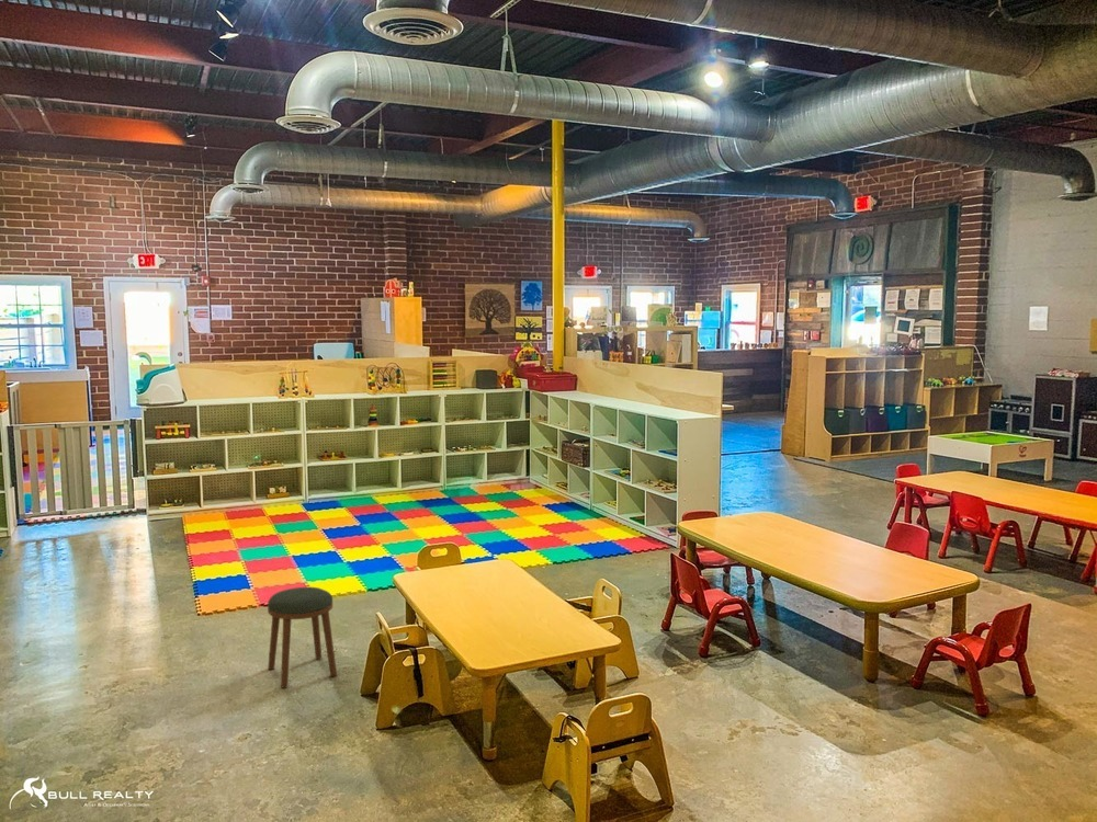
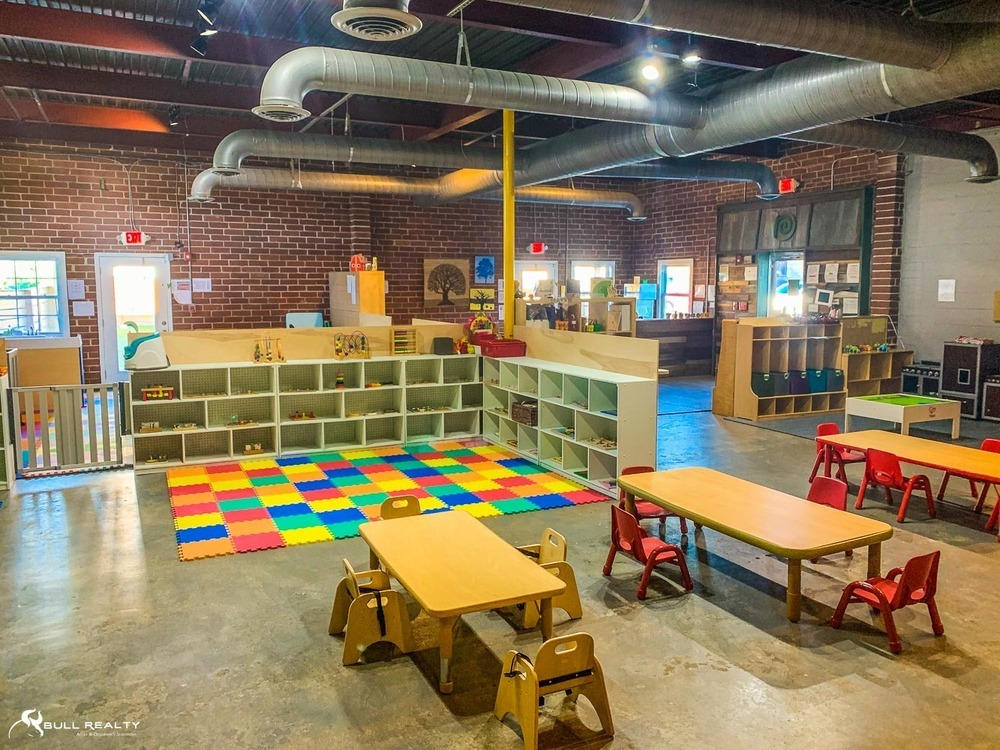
- stool [267,586,338,689]
